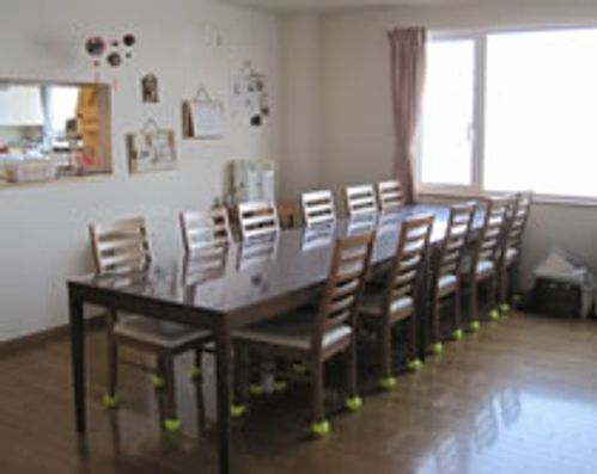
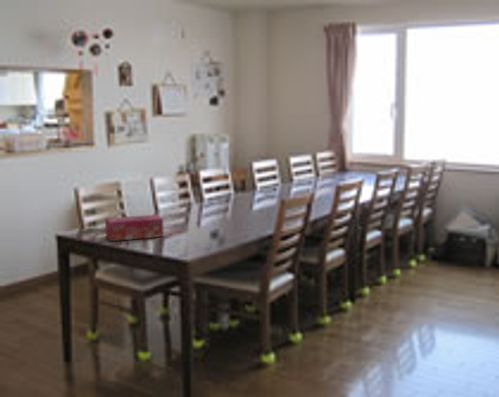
+ tissue box [104,213,165,242]
